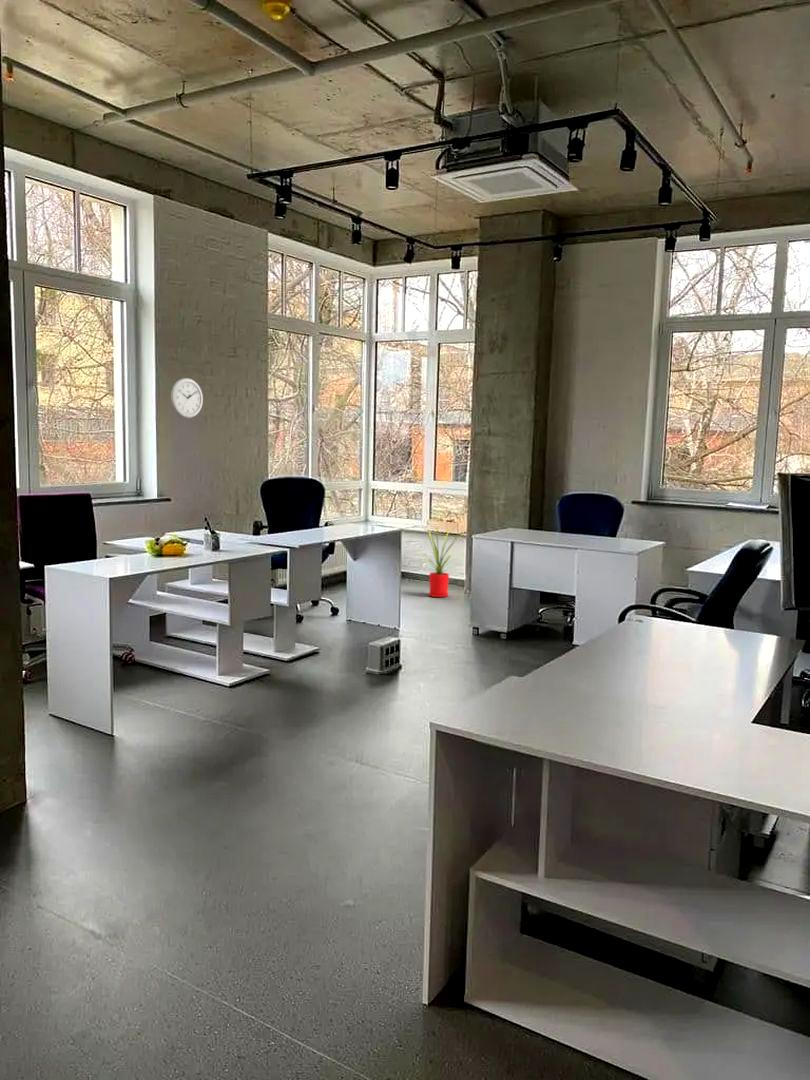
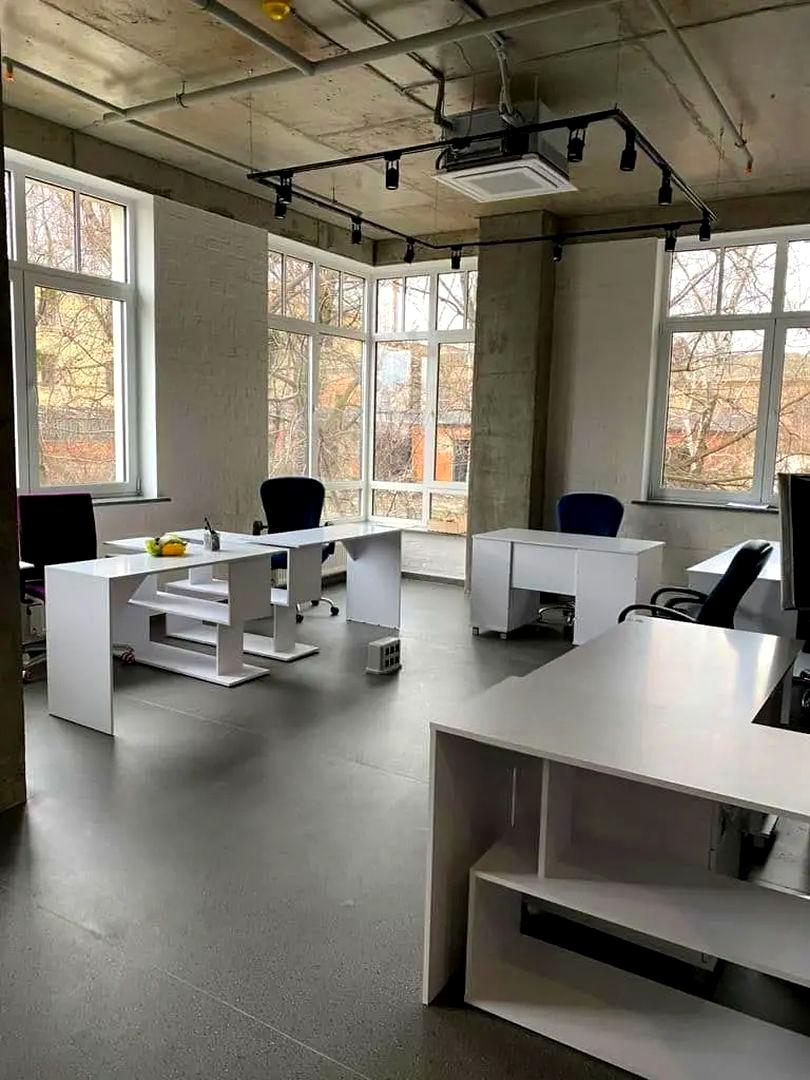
- house plant [412,522,466,598]
- wall clock [170,377,204,419]
